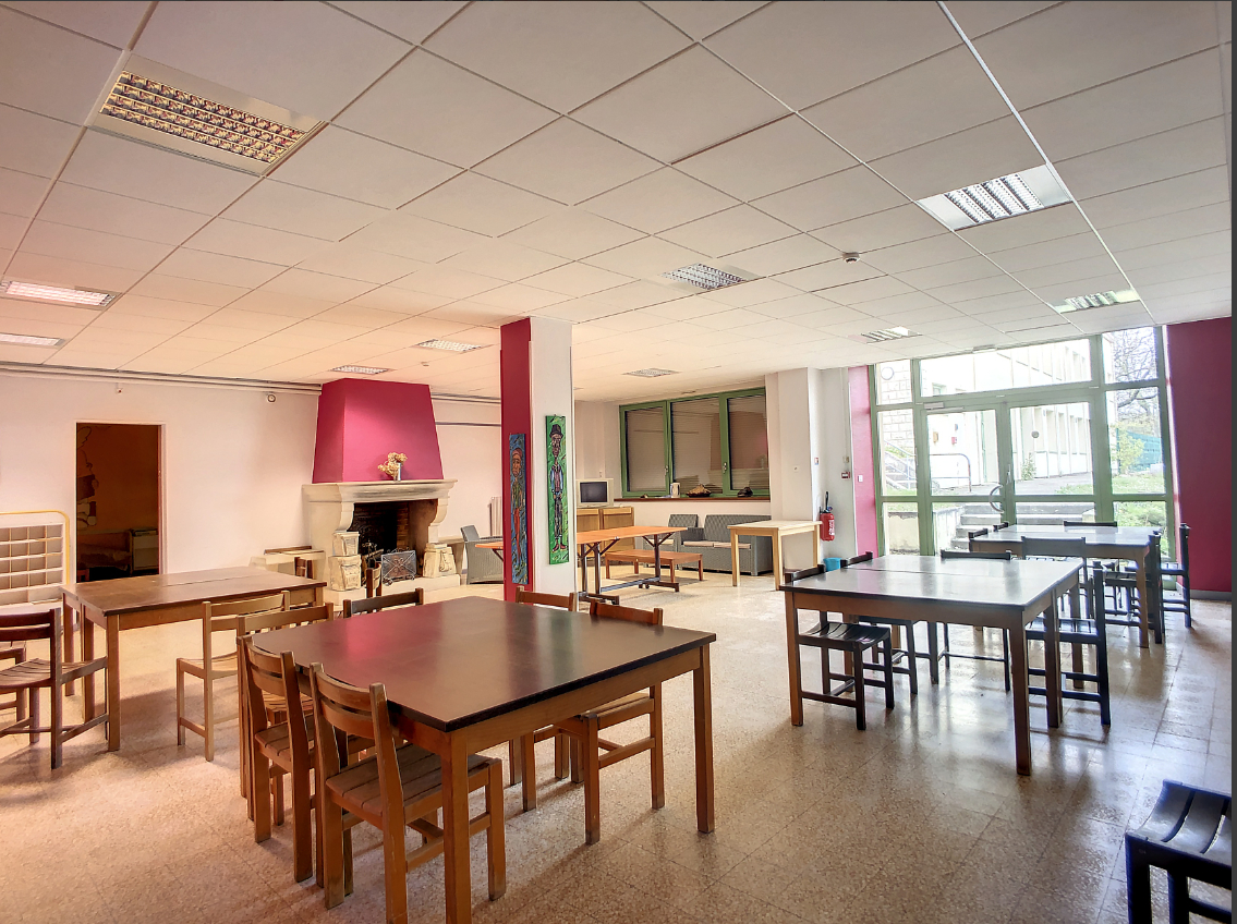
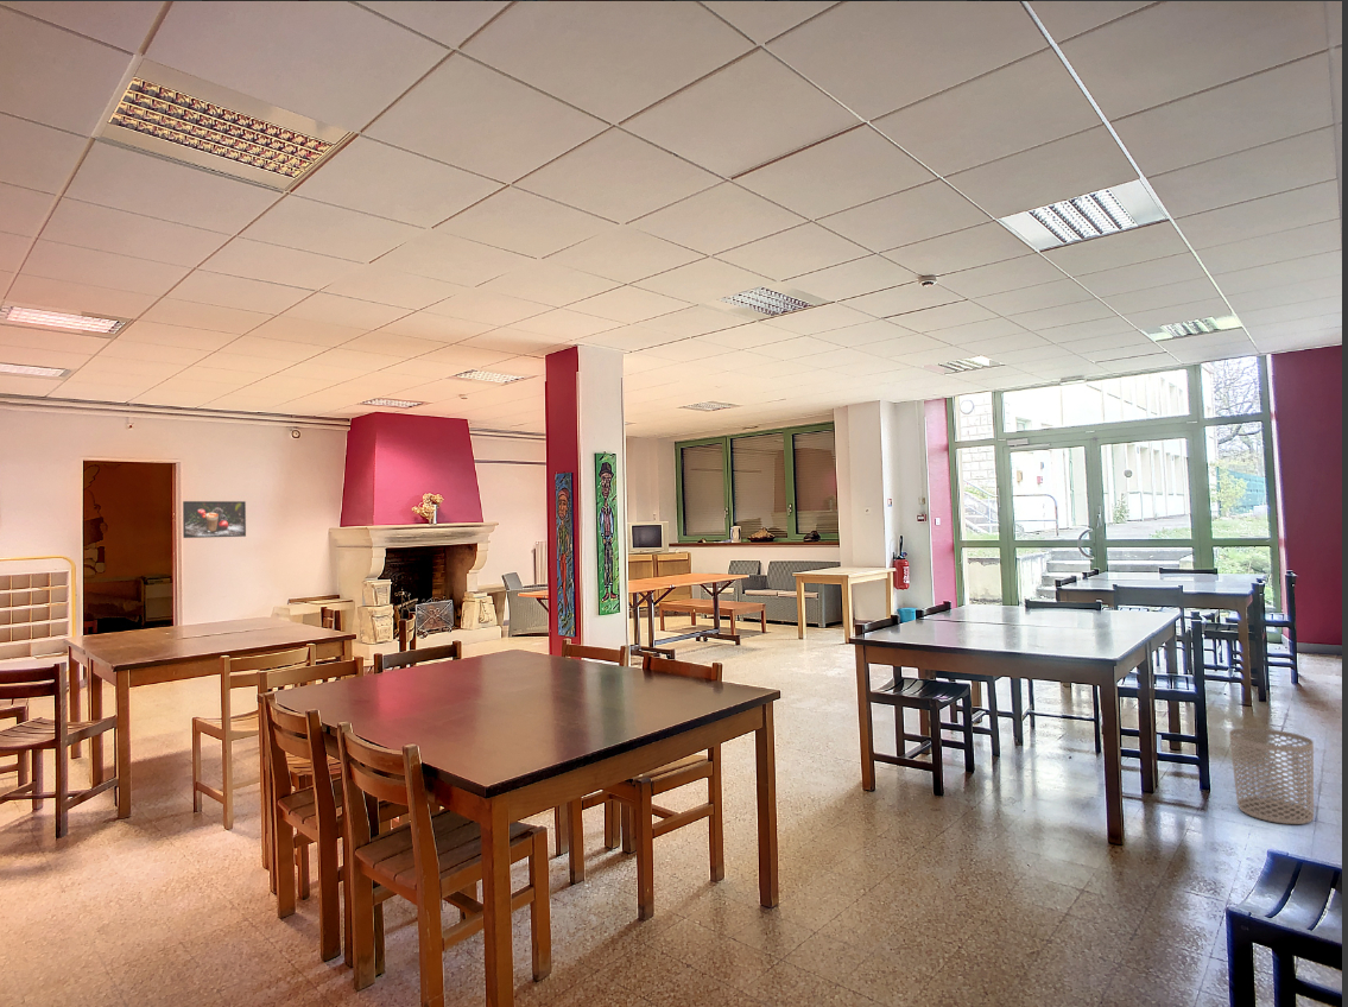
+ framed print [182,500,247,539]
+ waste bin [1228,727,1315,825]
